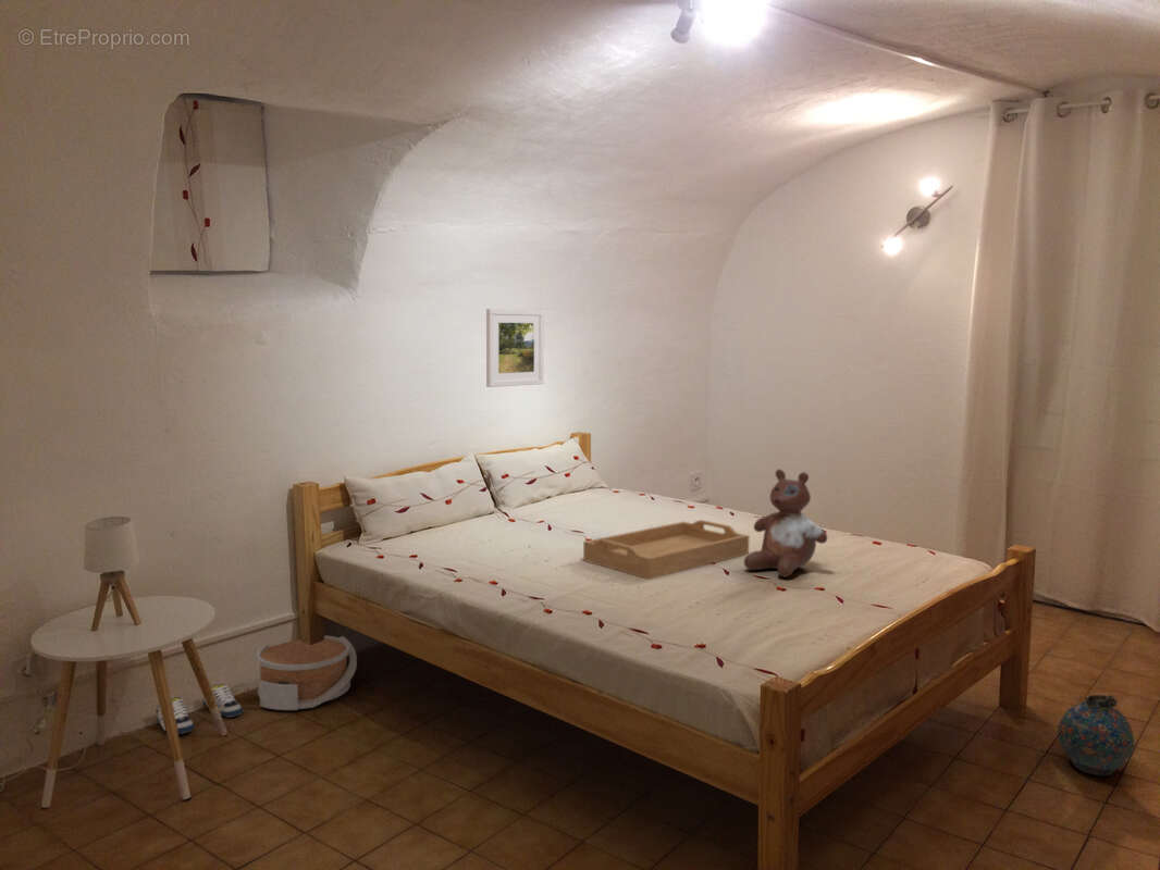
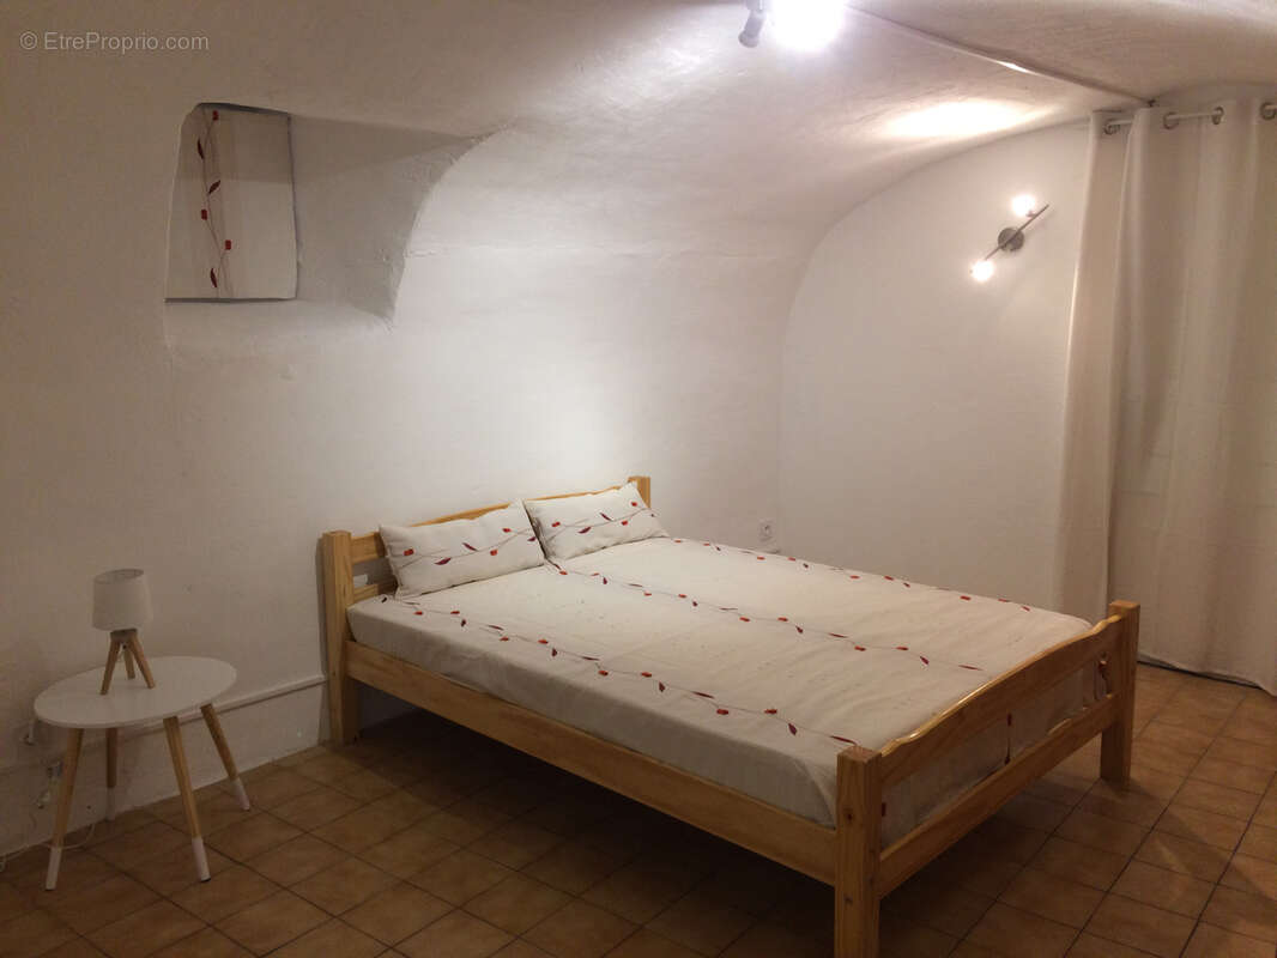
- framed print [485,308,545,388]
- shoe [155,683,244,735]
- stuffed bear [743,468,828,579]
- basket [256,635,358,711]
- serving tray [582,519,751,581]
- snuff bottle [1057,694,1136,776]
